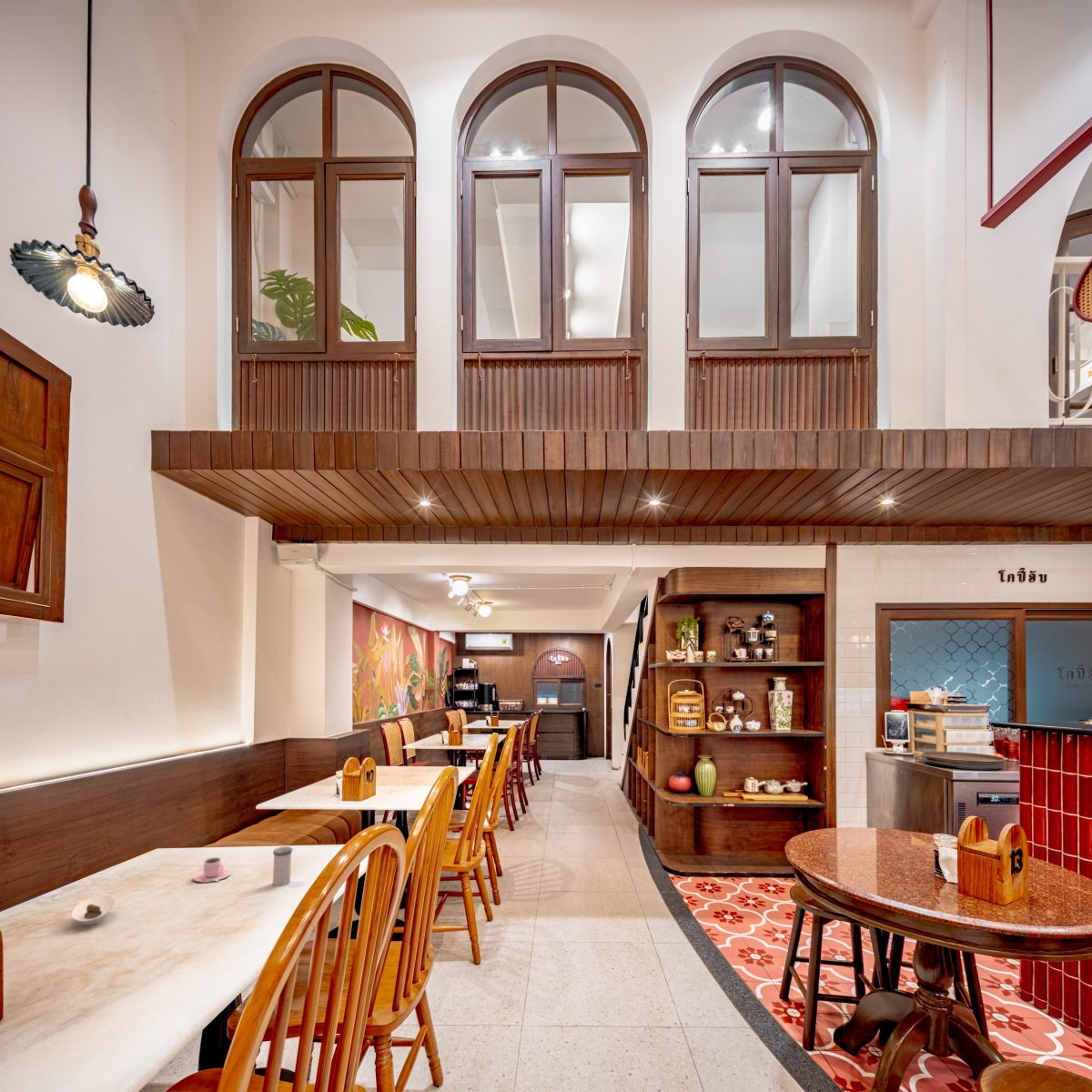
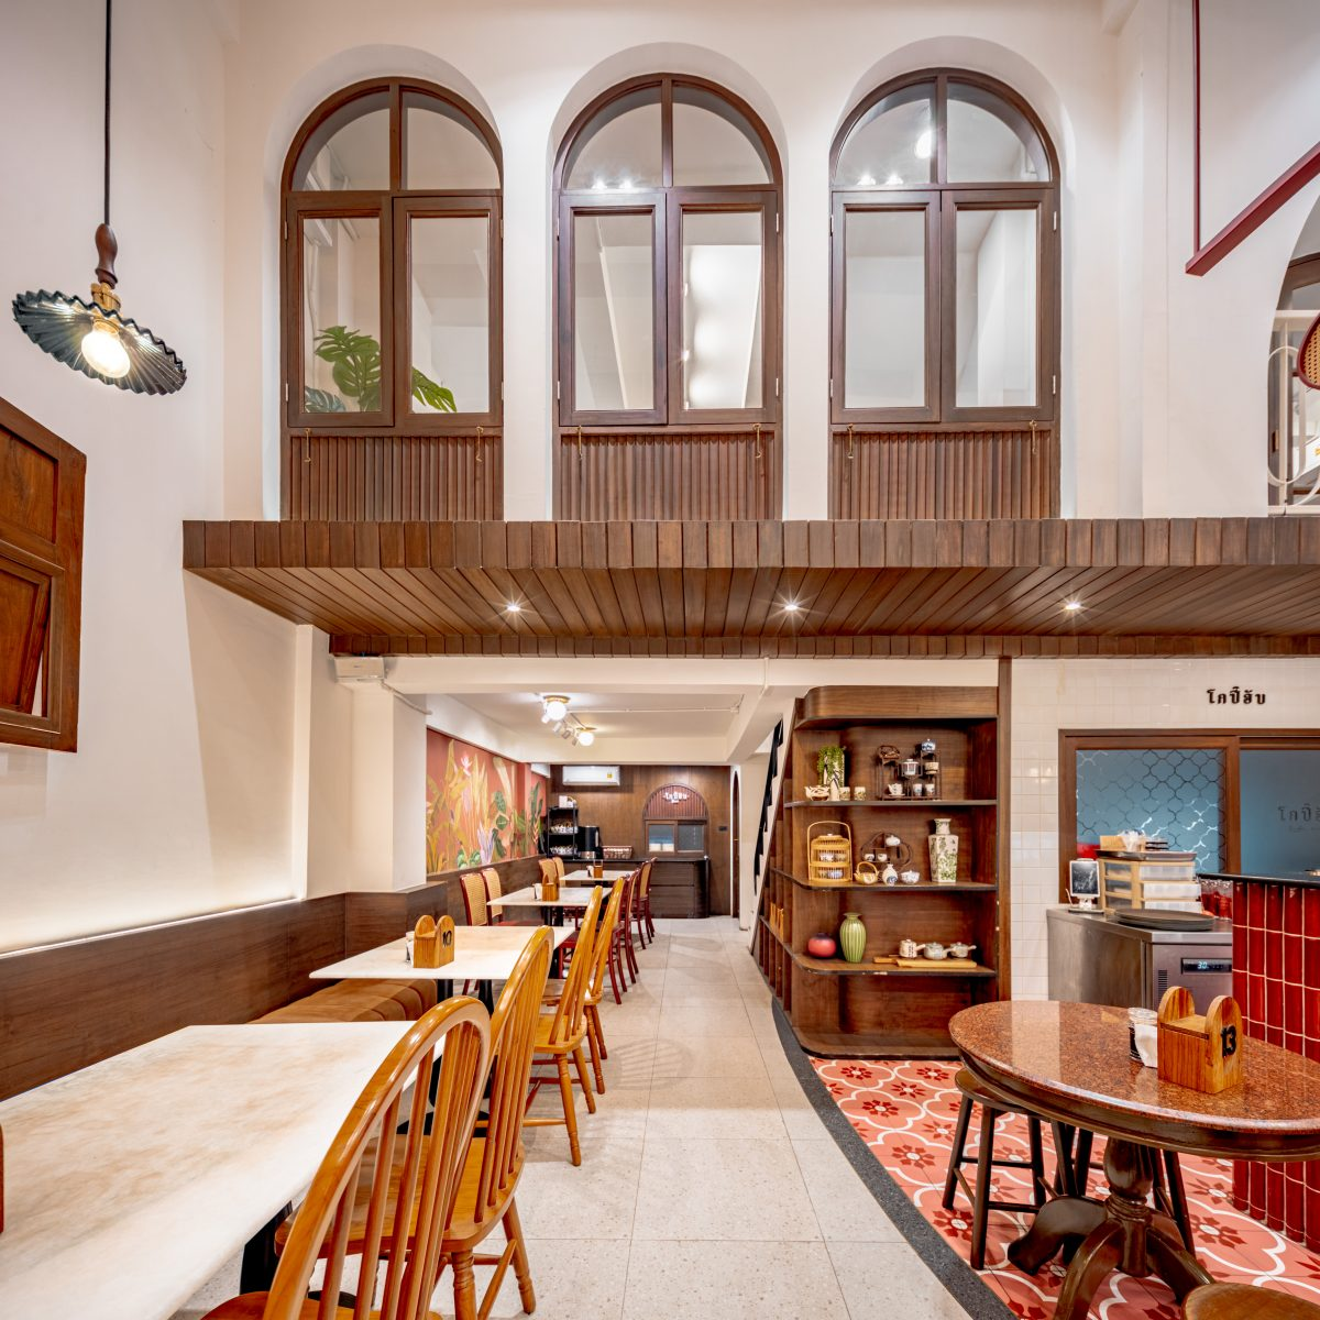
- salt shaker [272,845,293,886]
- teacup [192,856,231,883]
- saucer [71,894,116,925]
